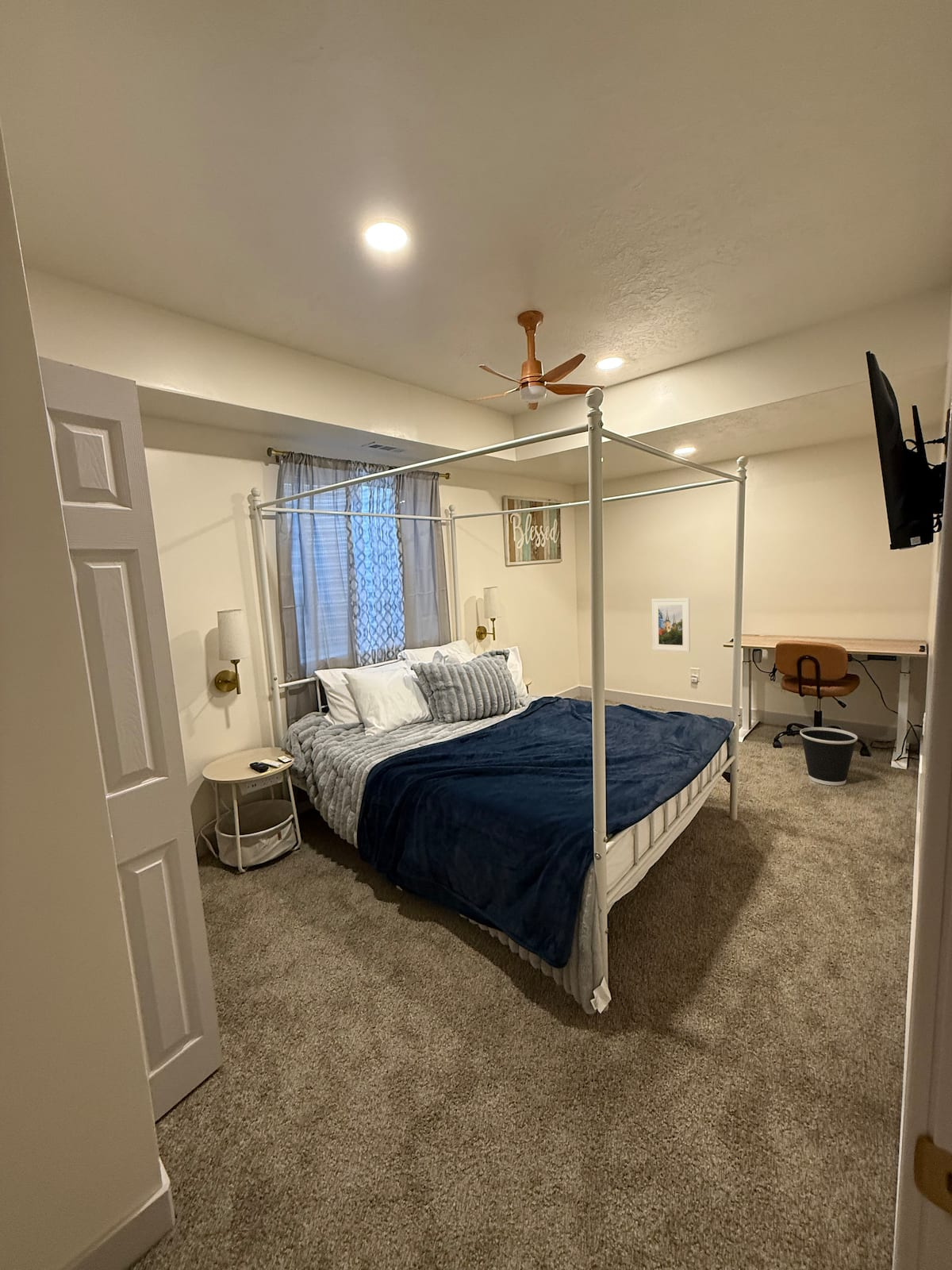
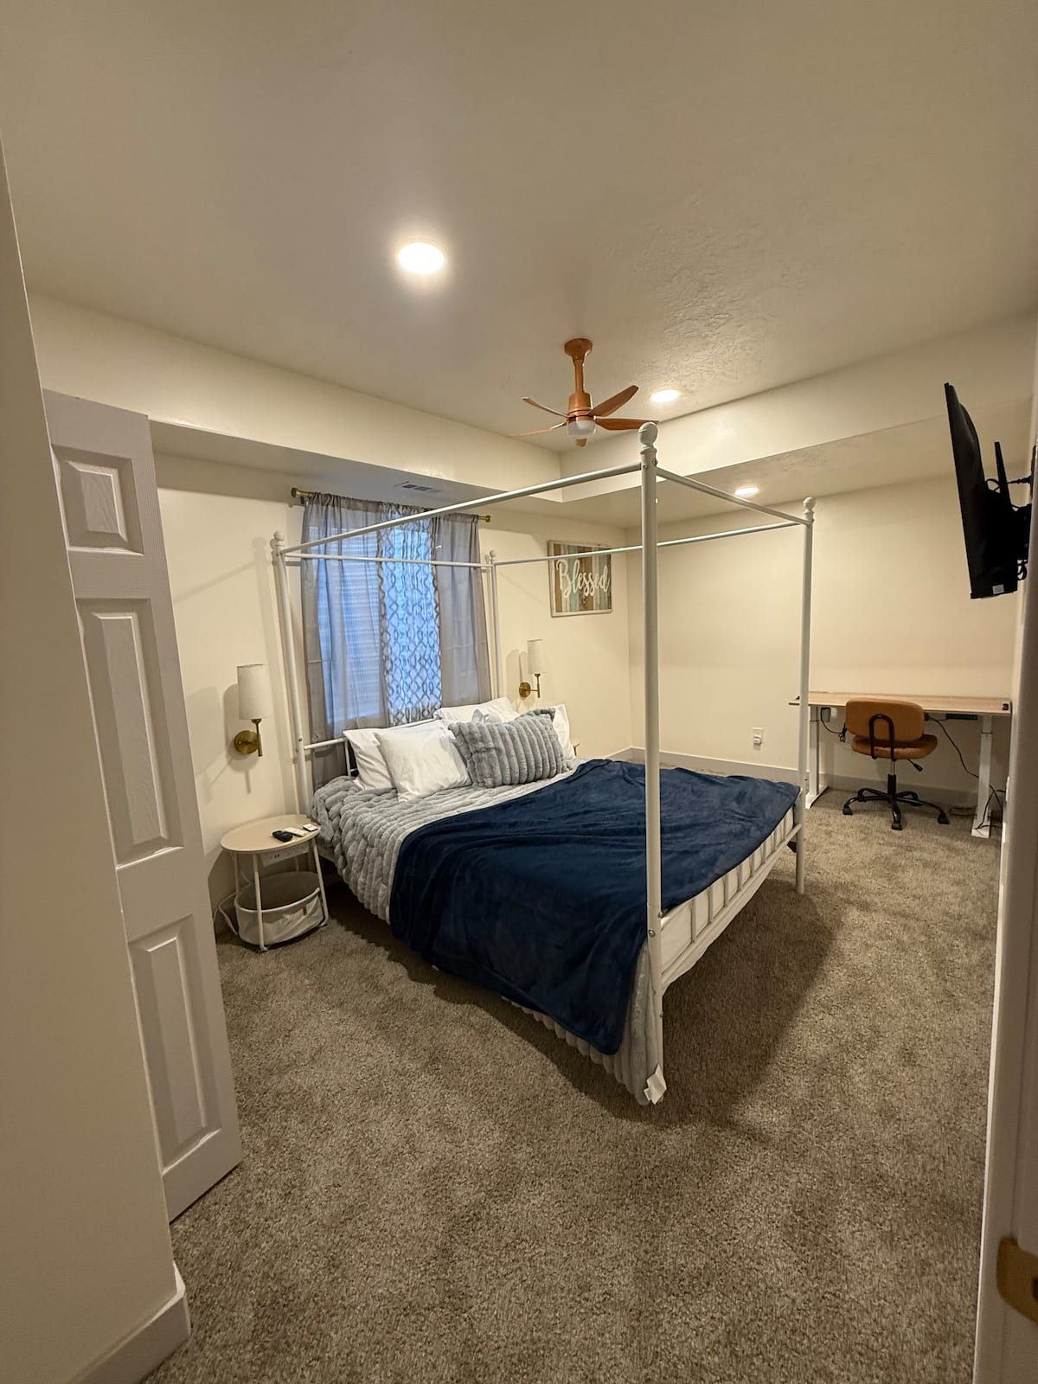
- wastebasket [799,726,858,787]
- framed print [651,598,691,652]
